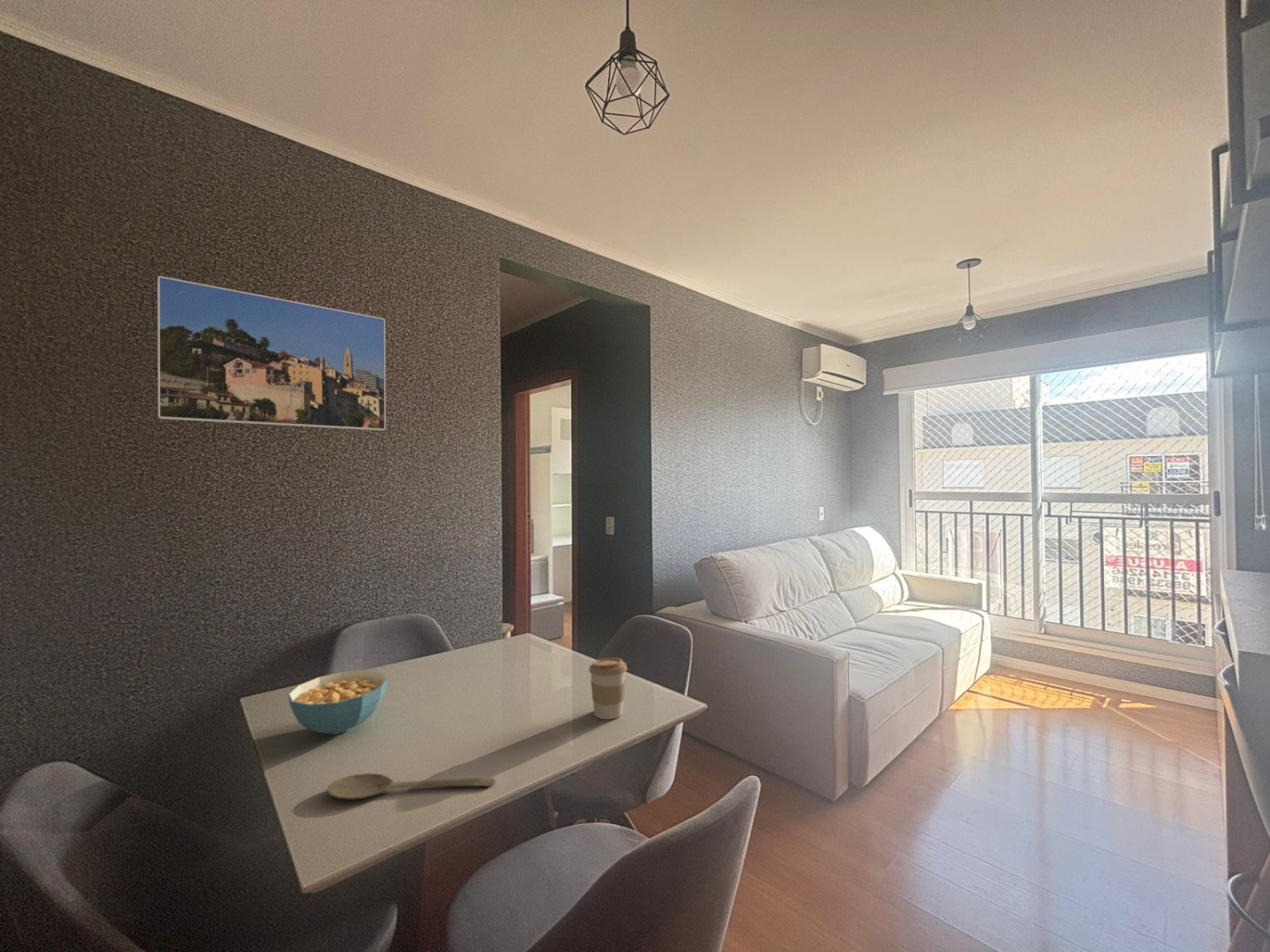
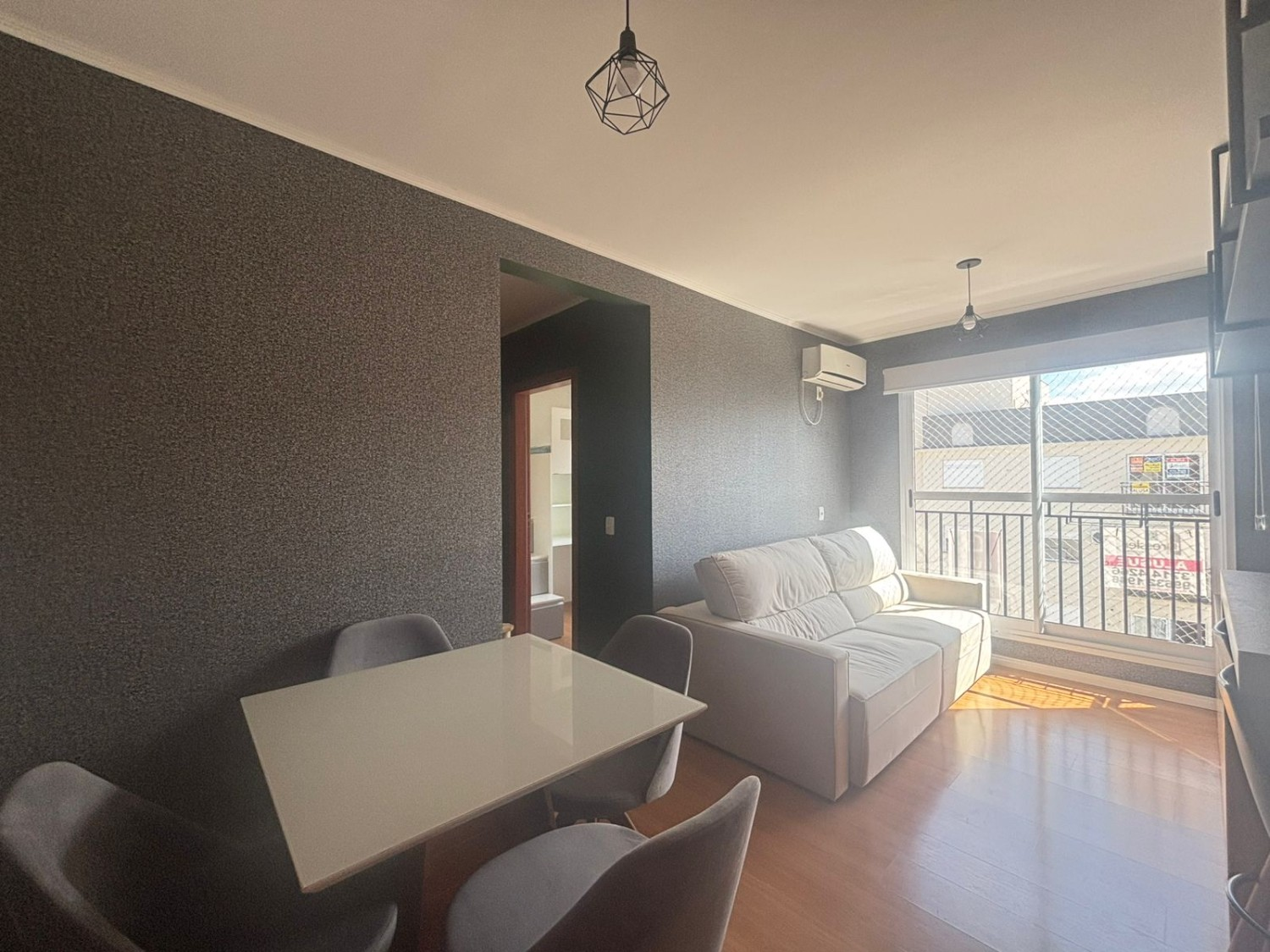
- cereal bowl [287,669,389,735]
- wooden spoon [326,773,496,801]
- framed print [157,275,387,432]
- coffee cup [588,658,628,720]
